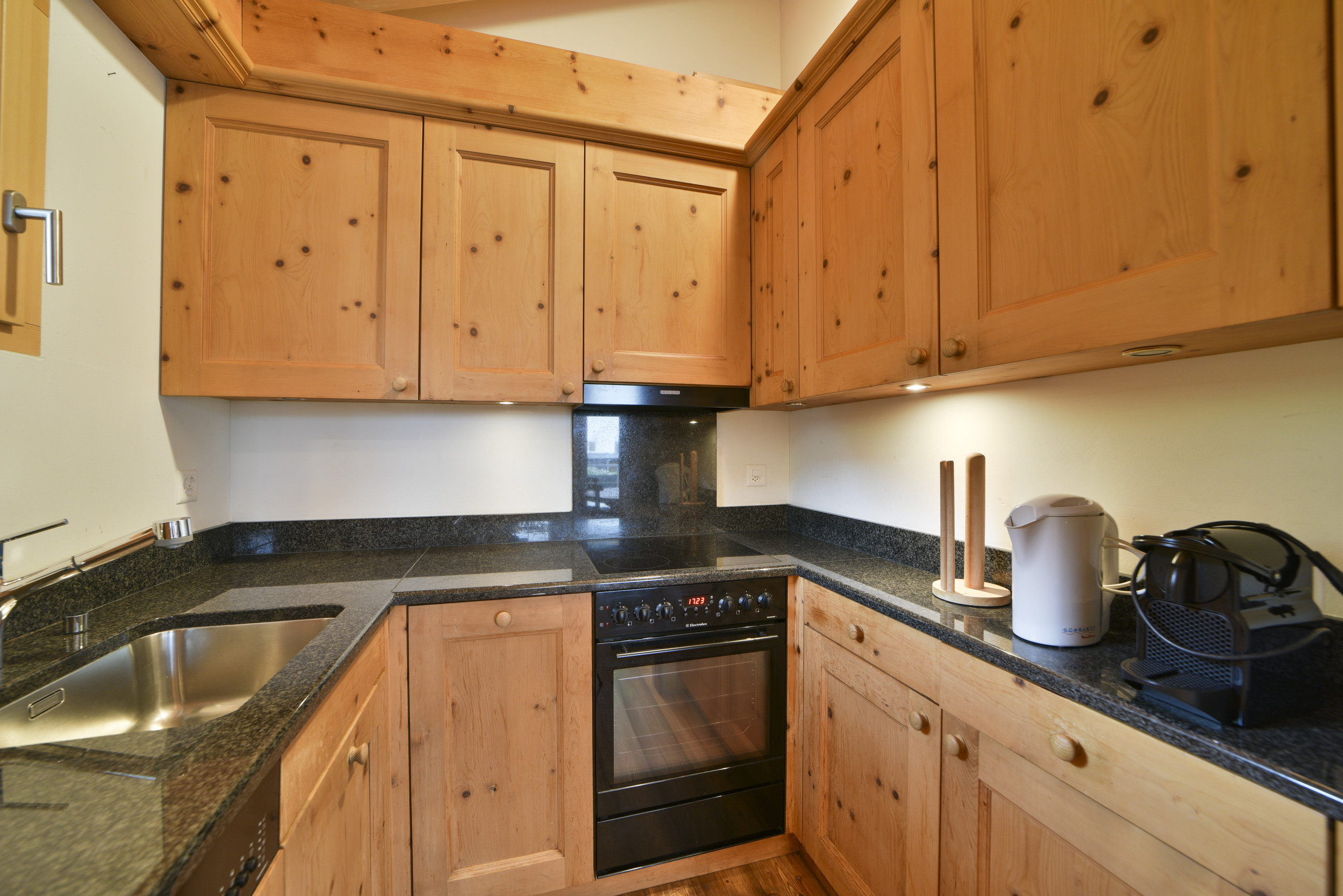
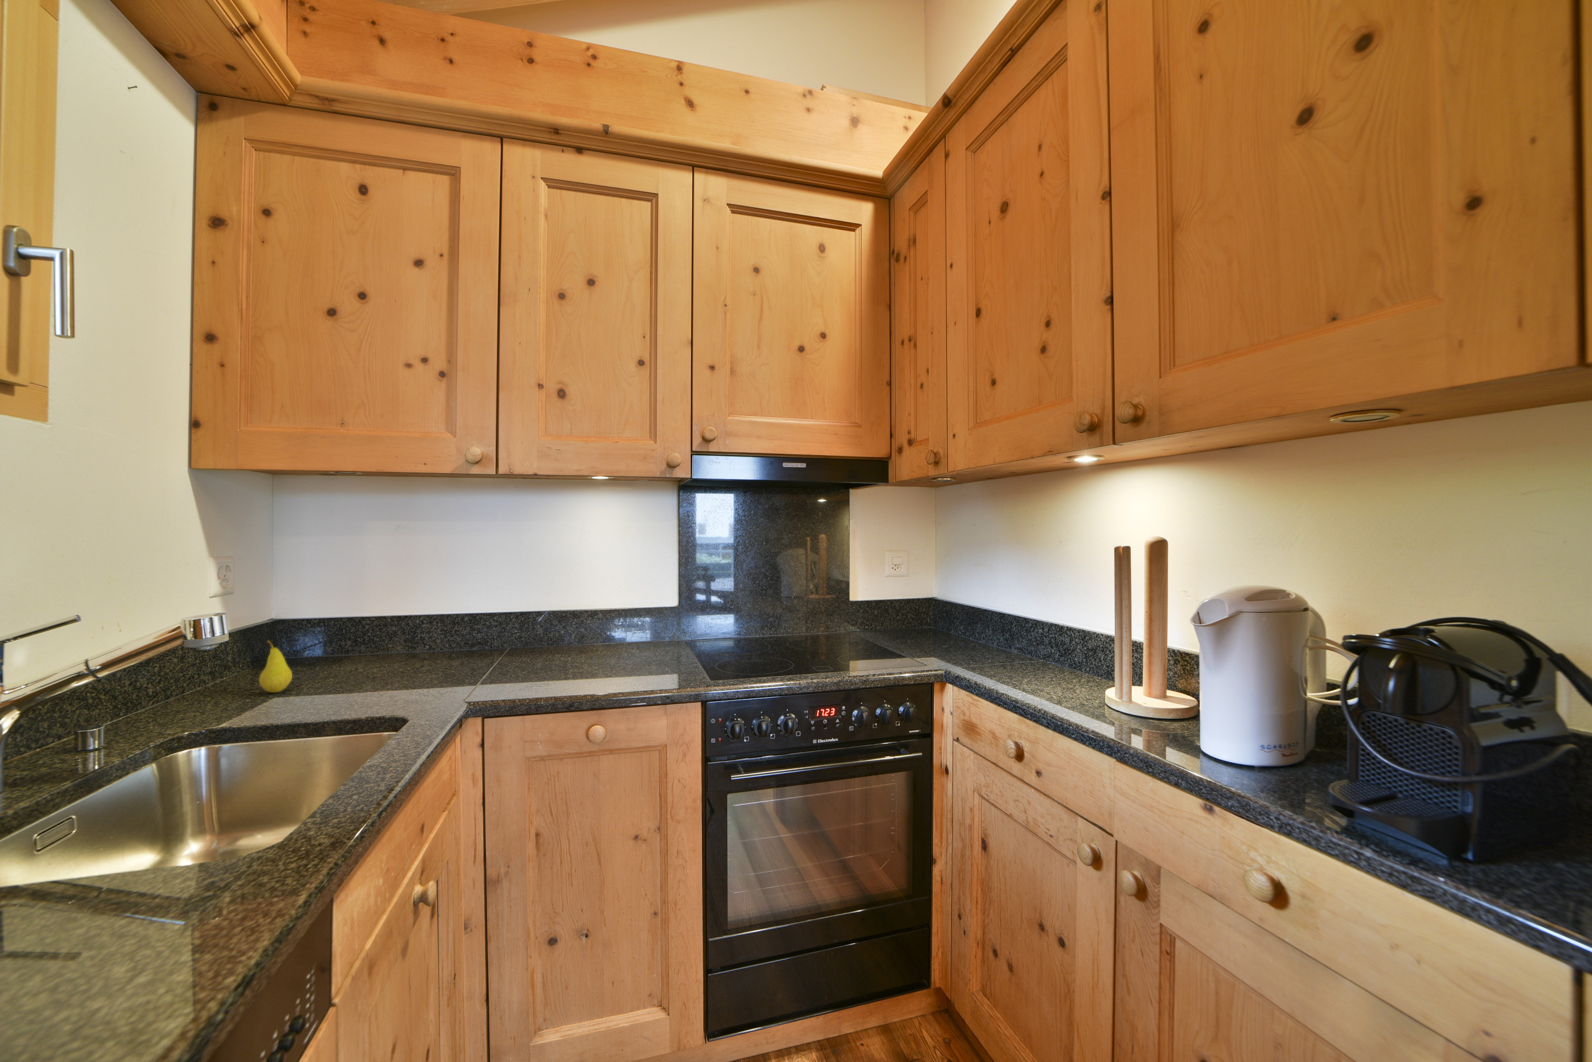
+ fruit [258,640,293,693]
